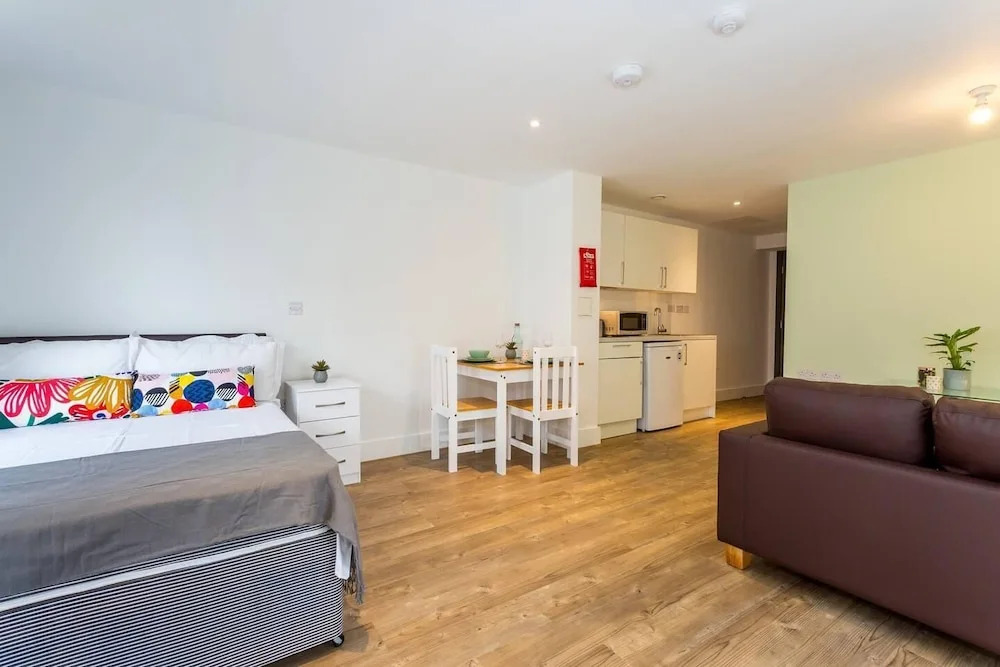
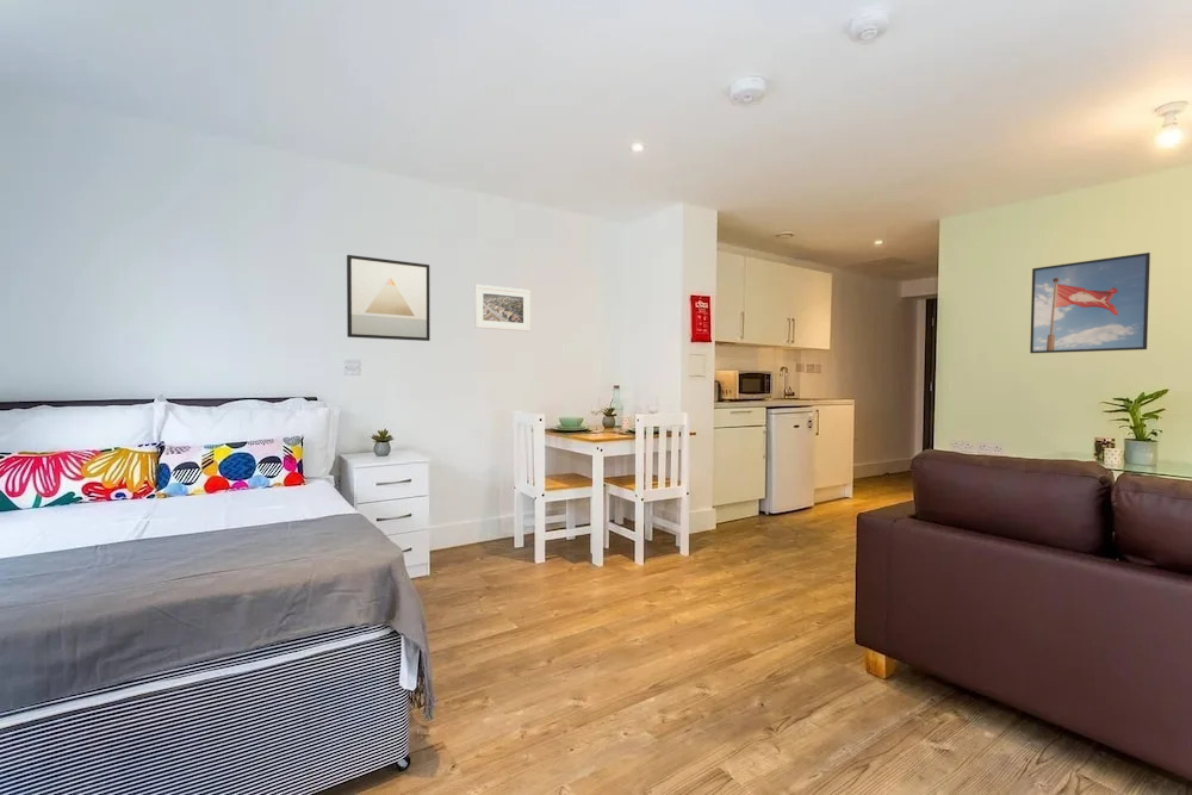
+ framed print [1029,251,1151,354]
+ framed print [473,284,532,333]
+ wall art [346,254,432,342]
